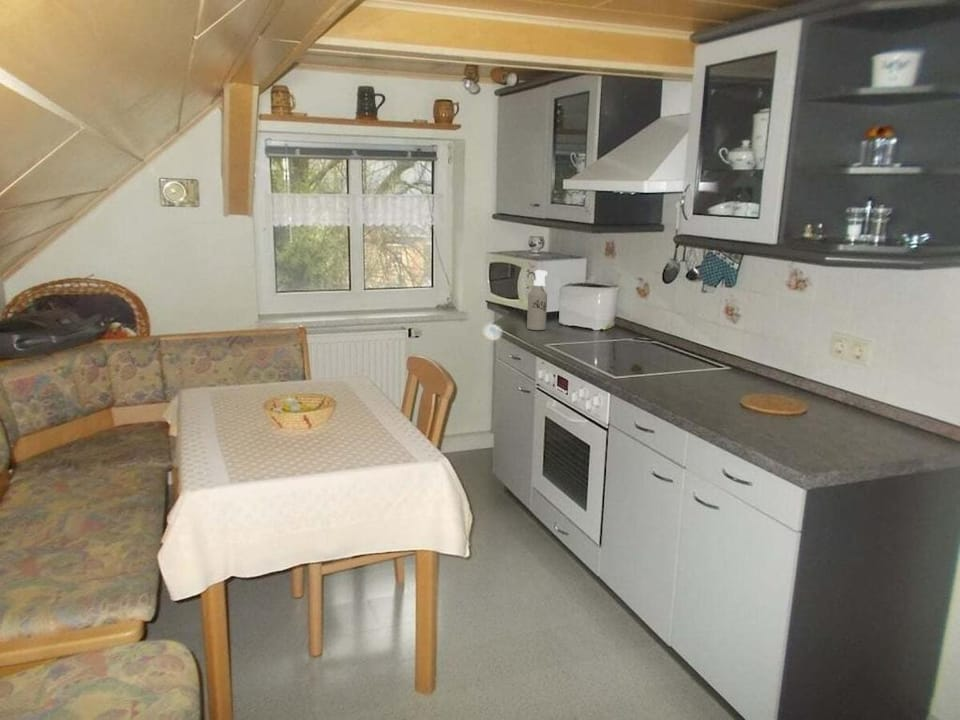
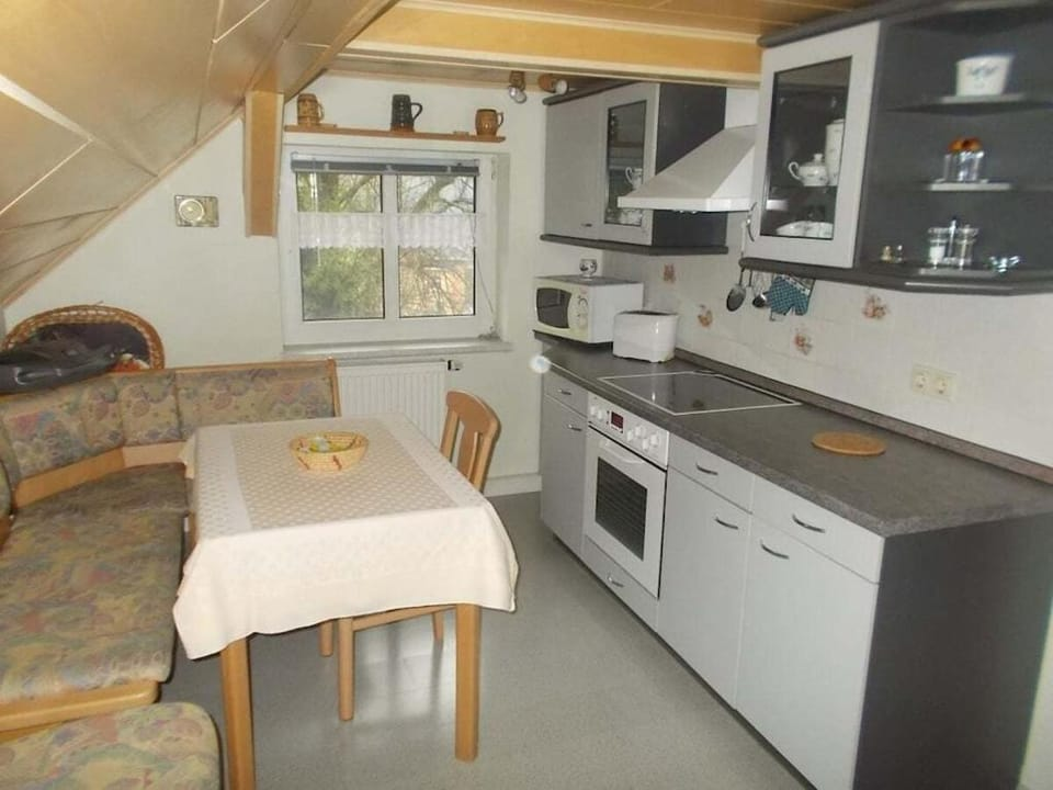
- spray bottle [526,269,548,331]
